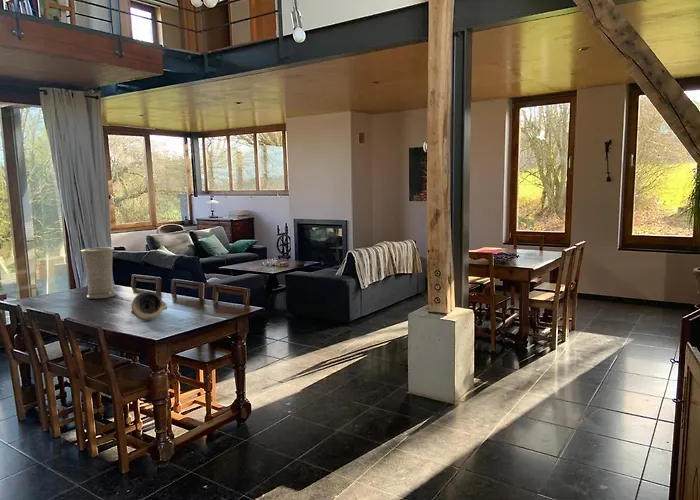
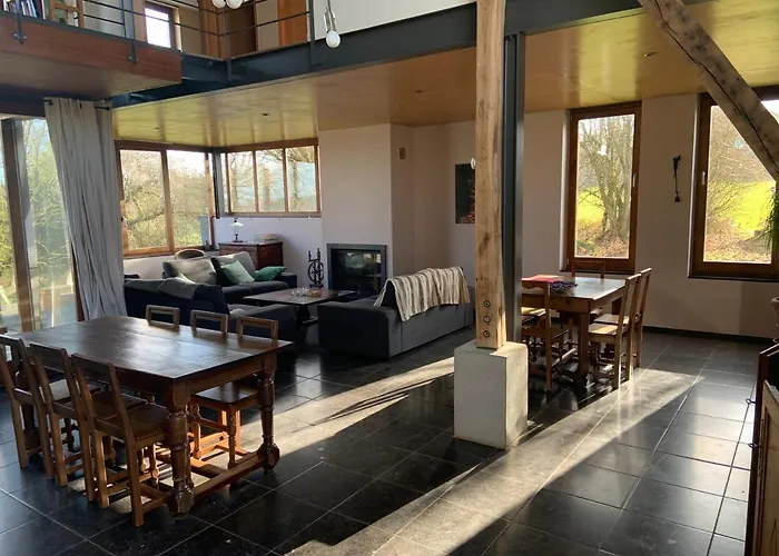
- vase [80,246,118,300]
- teapot [130,291,168,321]
